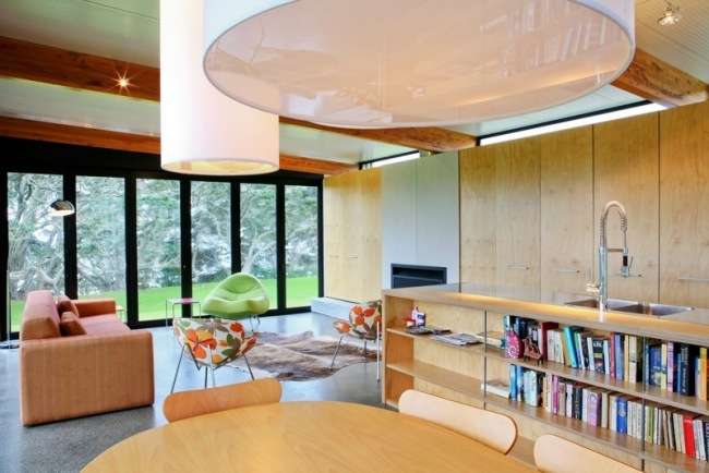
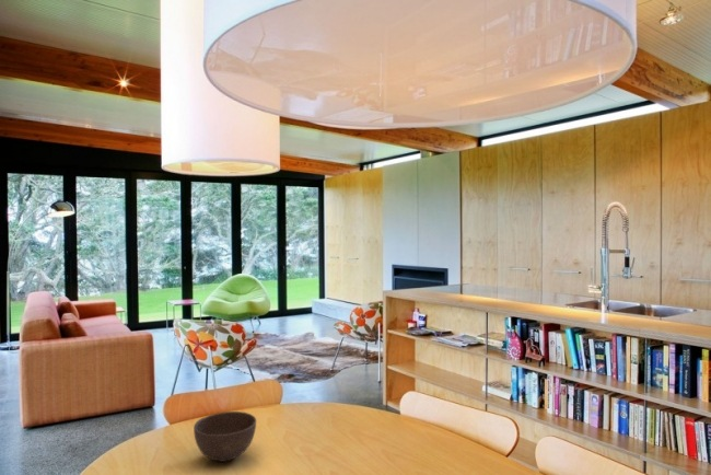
+ bowl [193,410,257,463]
